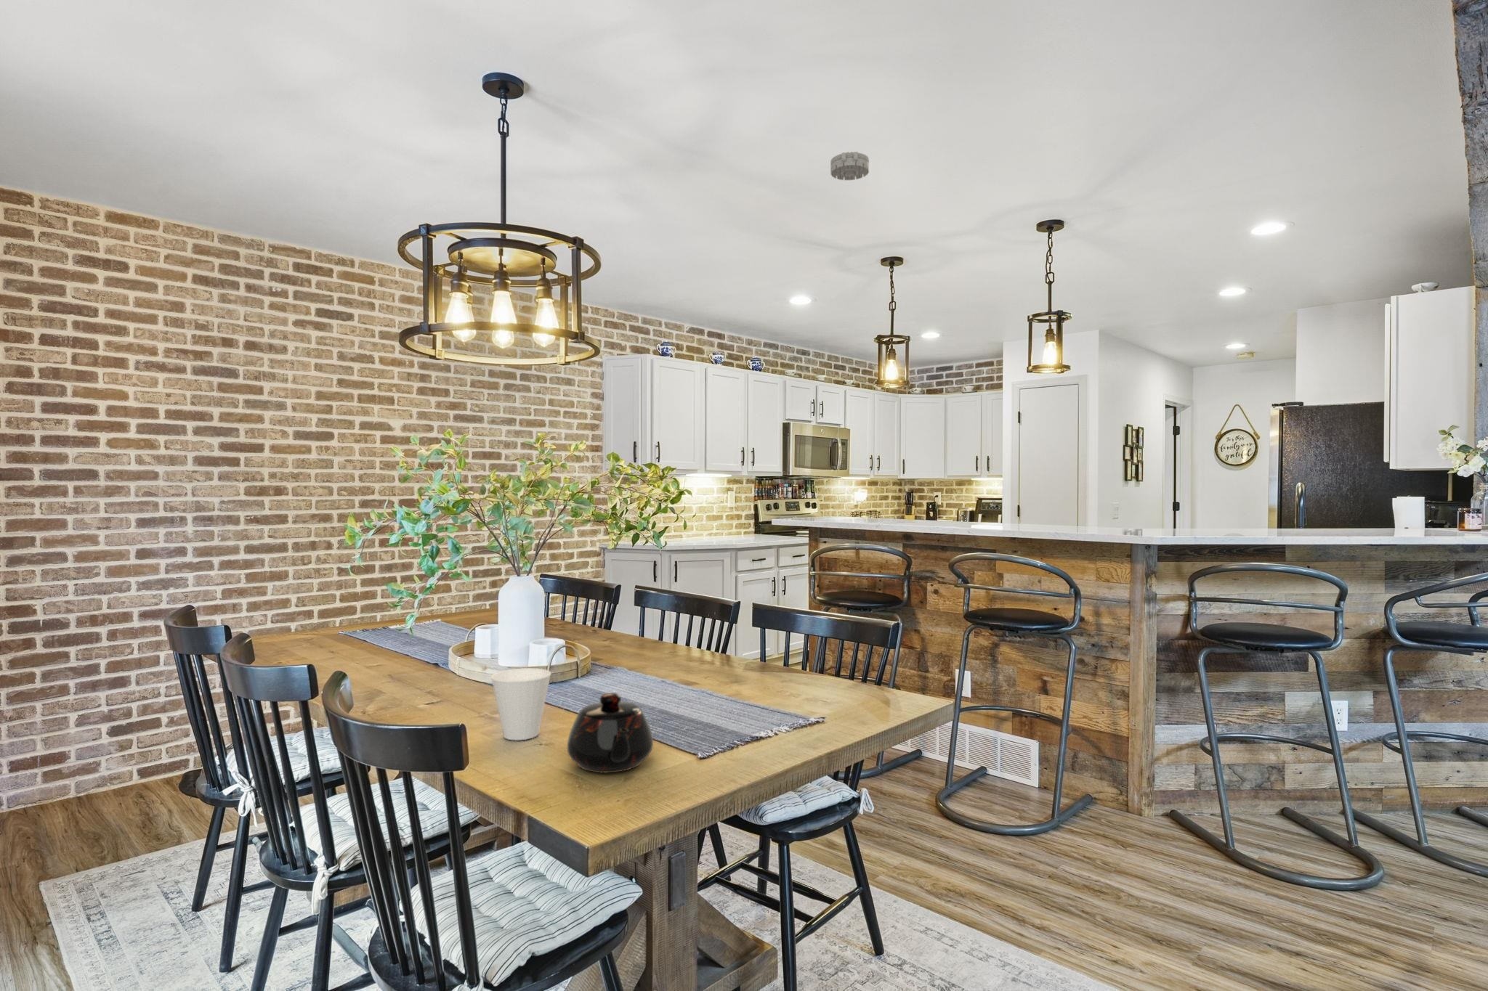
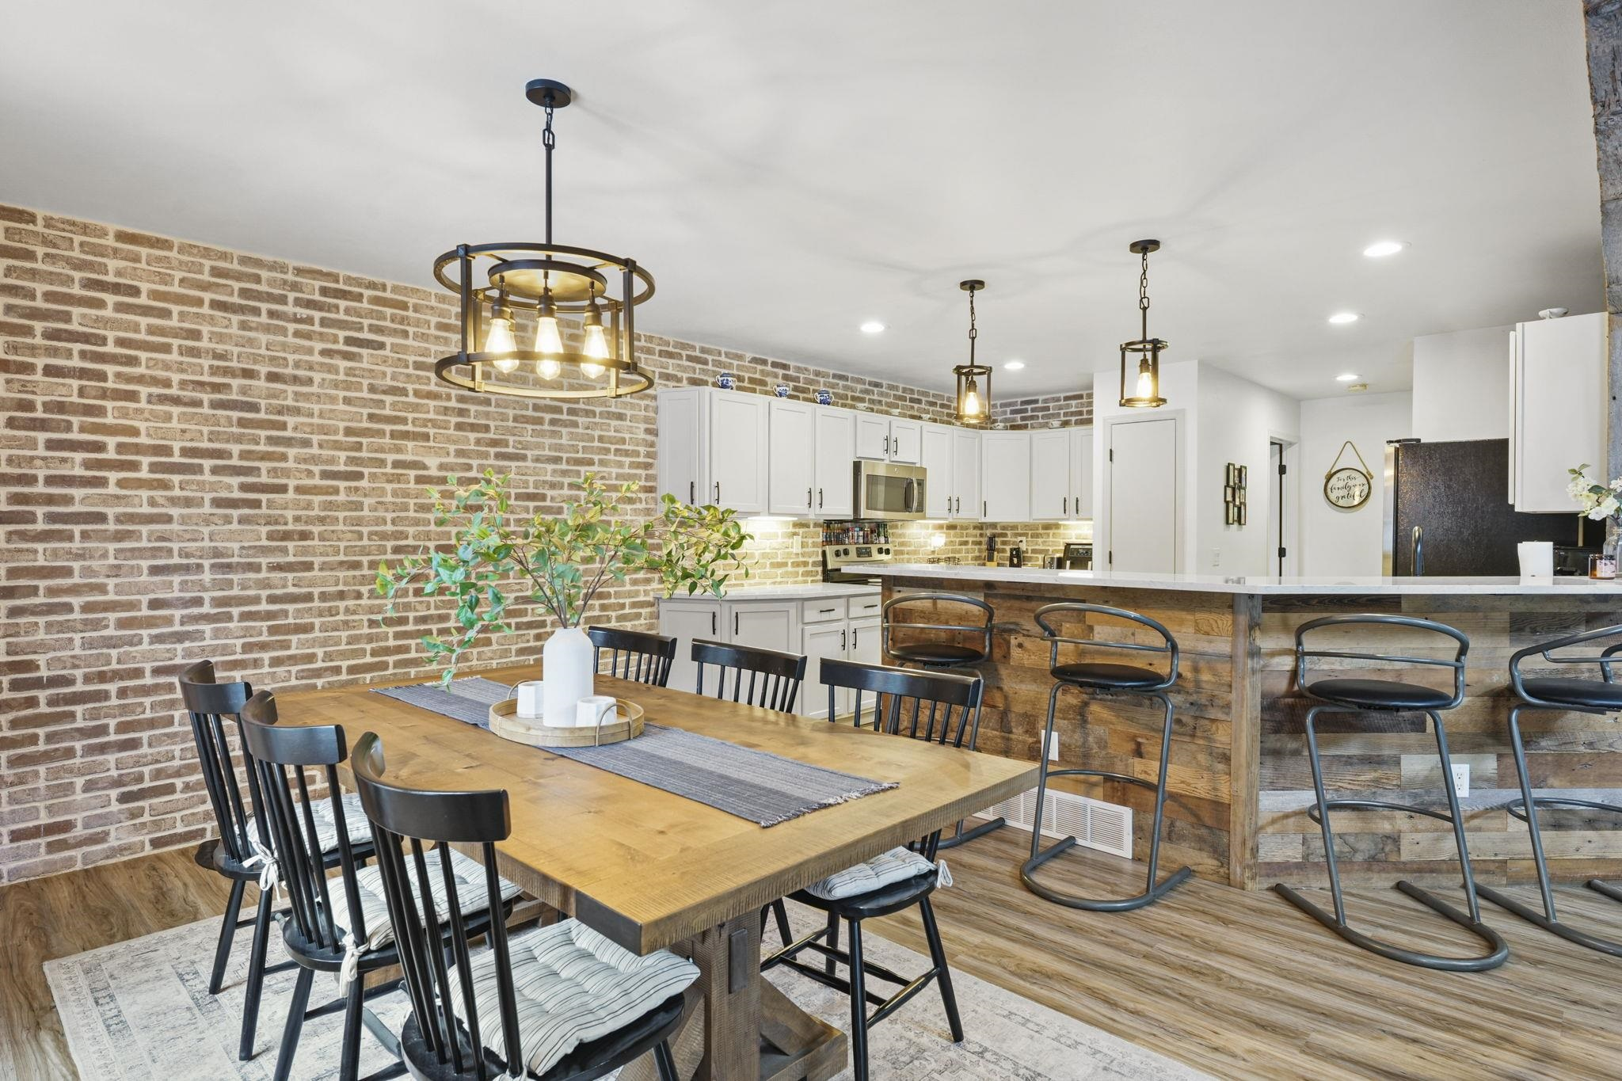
- cup [490,667,552,741]
- smoke detector [830,152,870,180]
- teapot [566,692,654,773]
